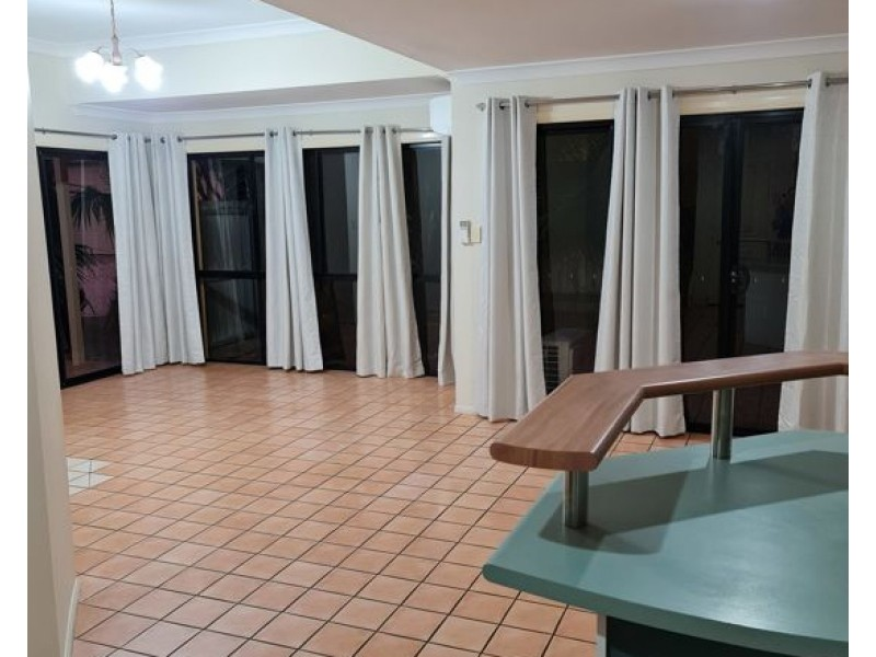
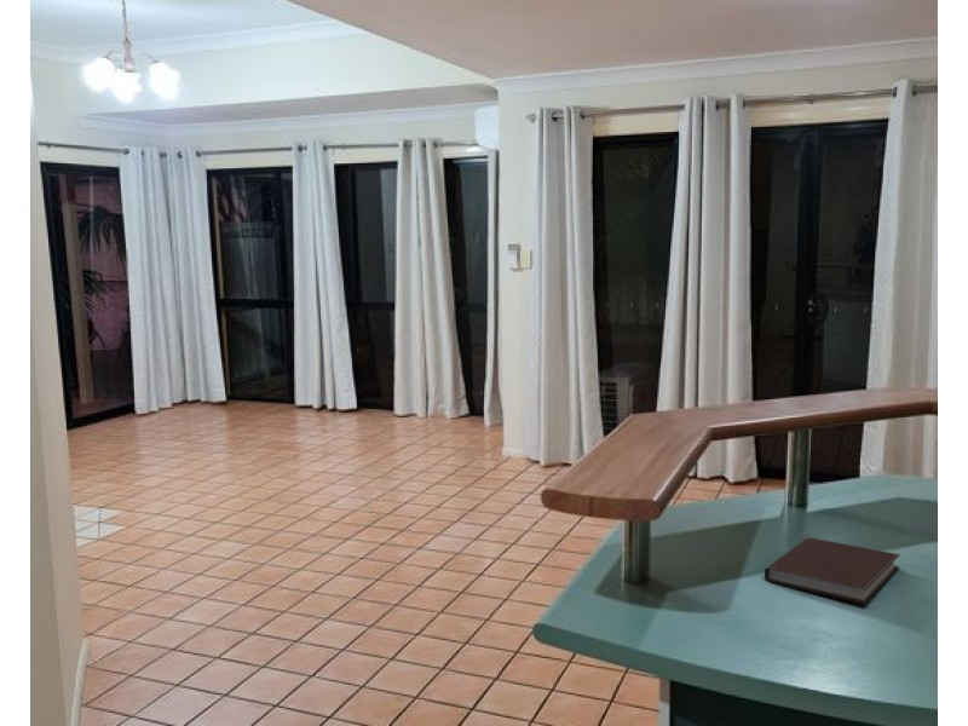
+ notebook [764,536,900,605]
